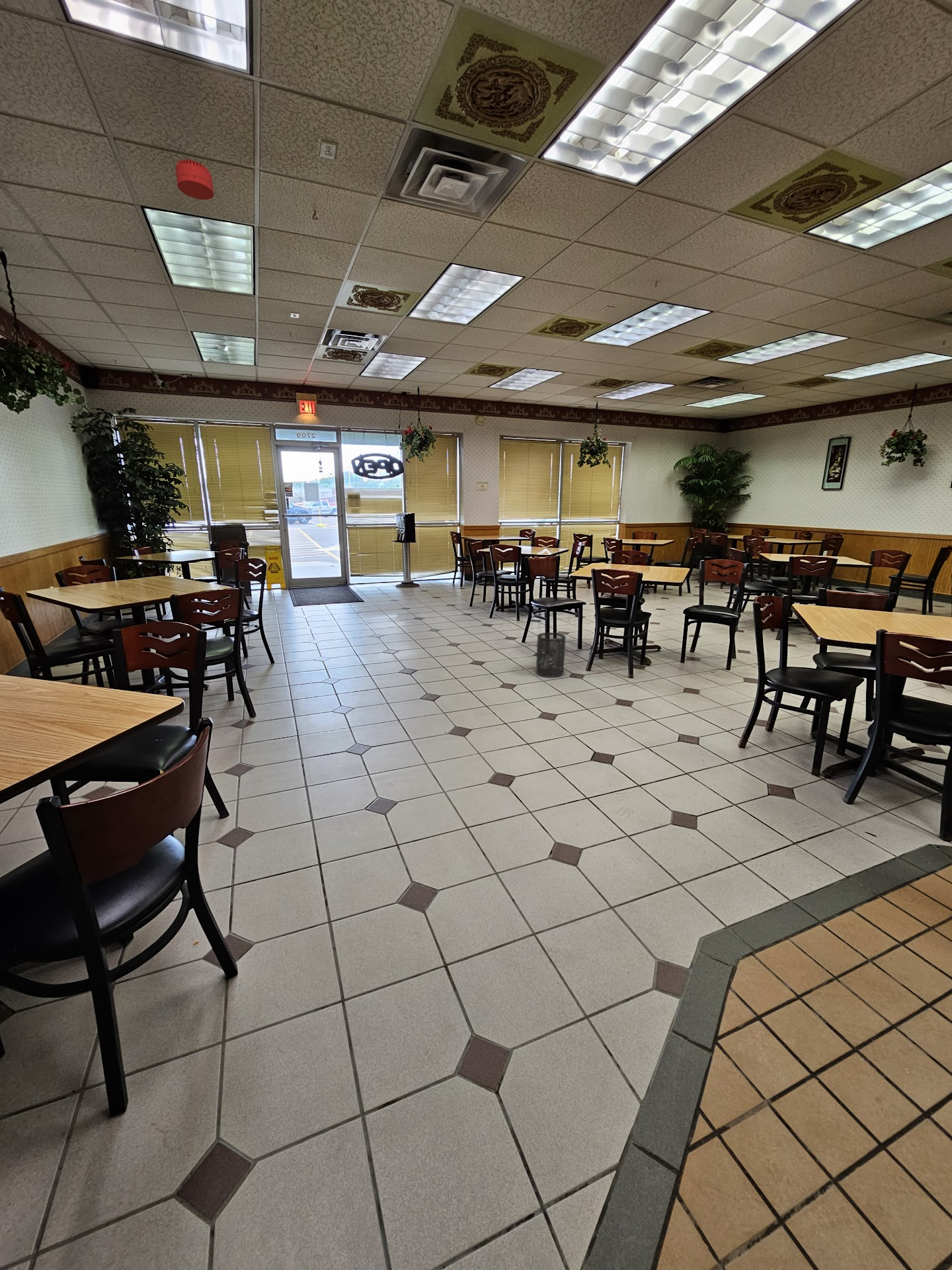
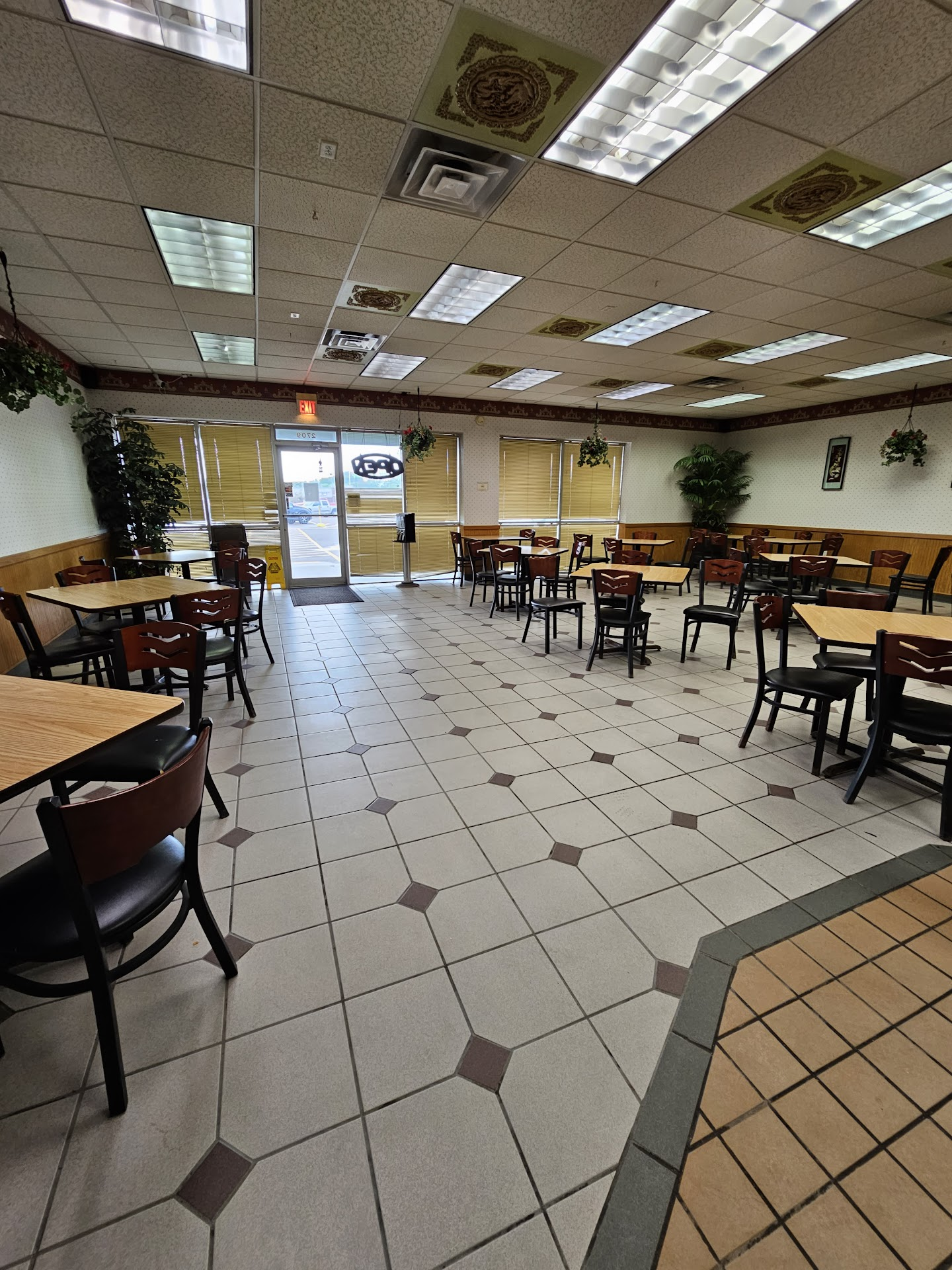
- trash can [535,632,567,678]
- smoke detector [175,159,214,200]
